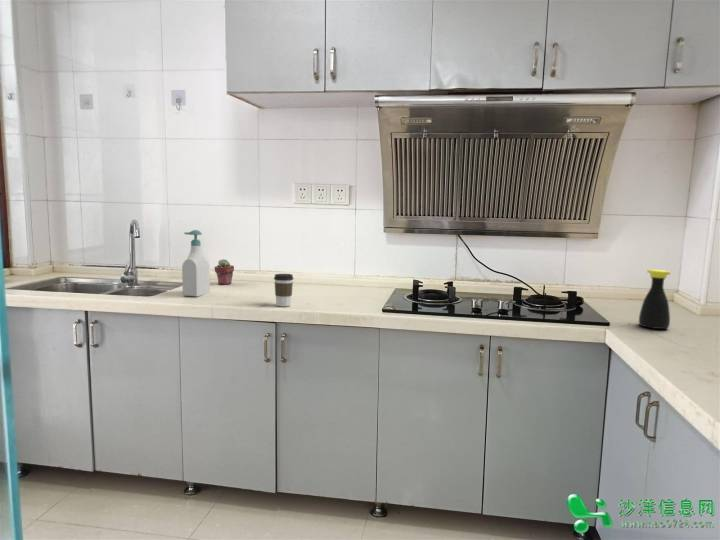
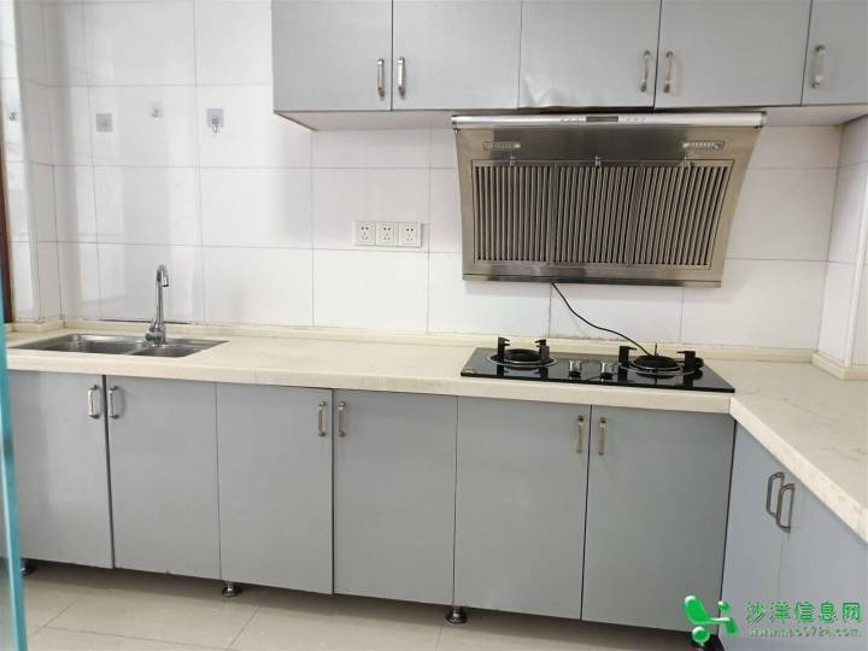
- coffee cup [273,273,294,307]
- bottle [638,269,671,330]
- soap bottle [181,229,211,298]
- potted succulent [213,258,235,285]
